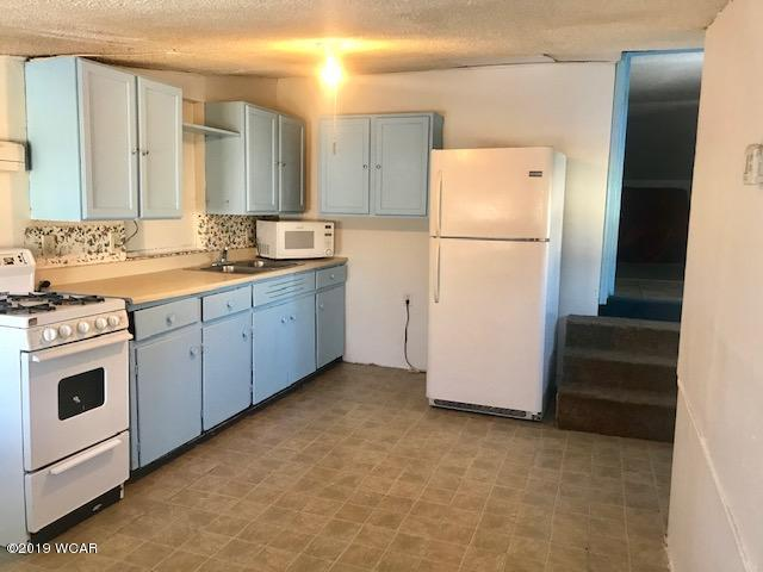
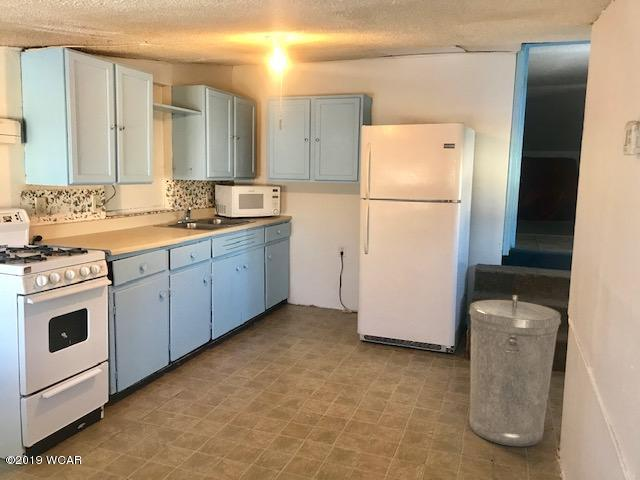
+ trash can [468,294,562,448]
